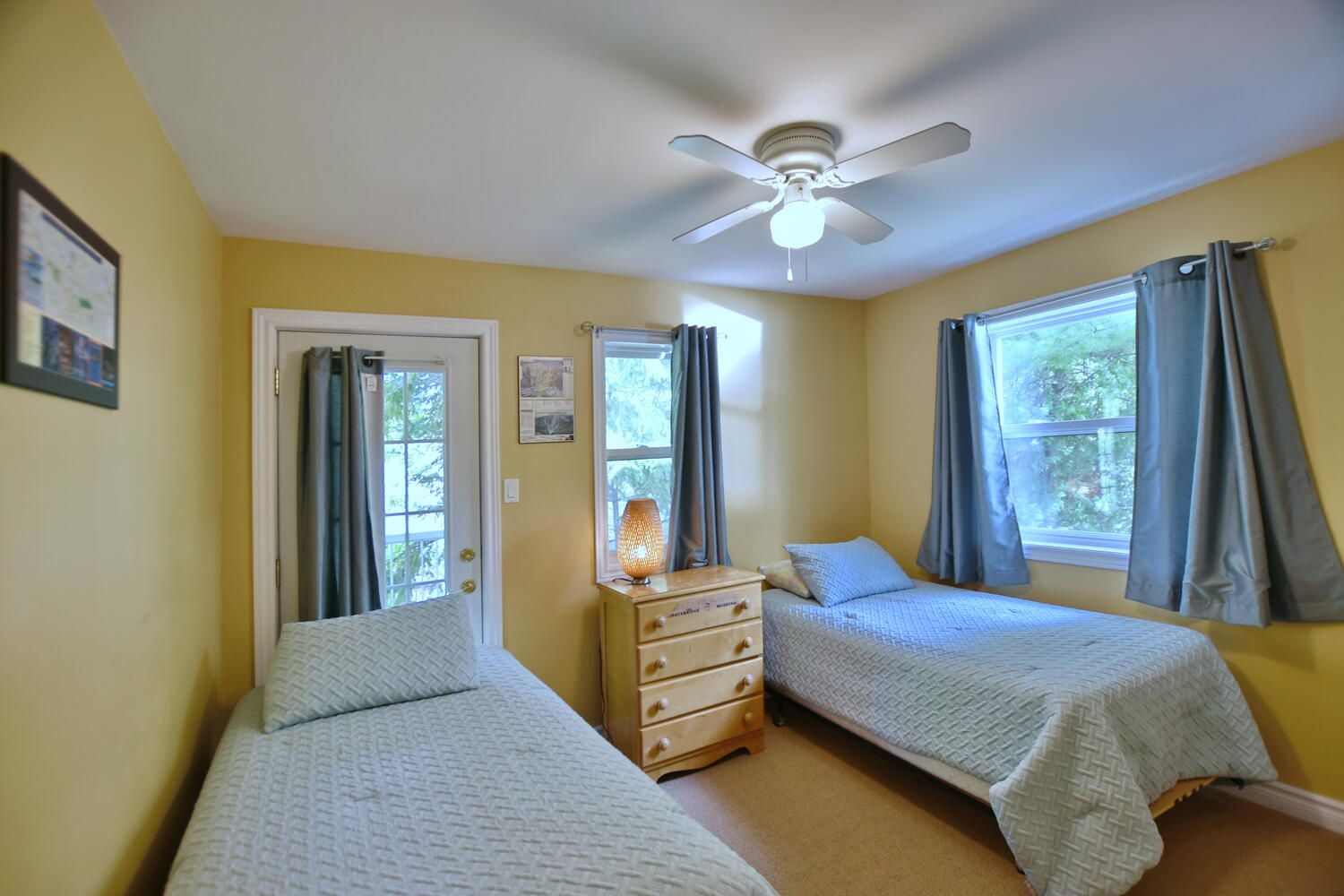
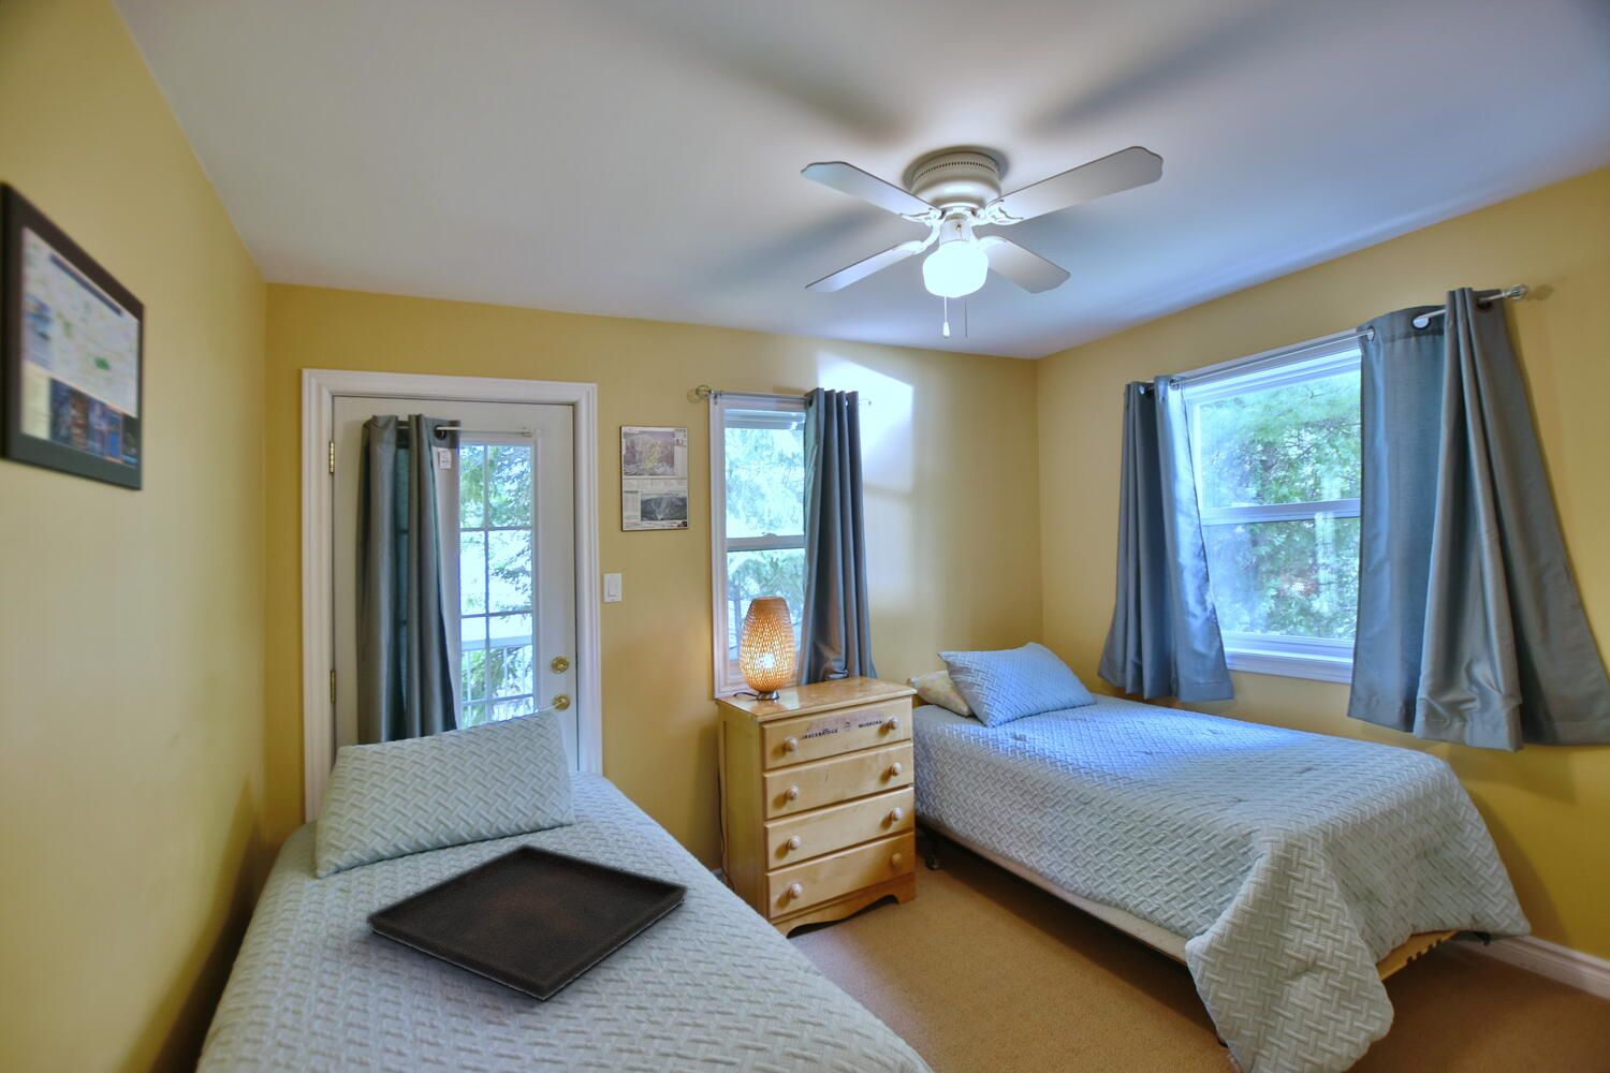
+ serving tray [365,842,689,1002]
